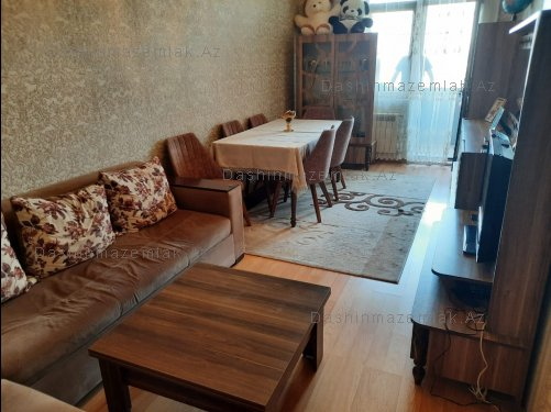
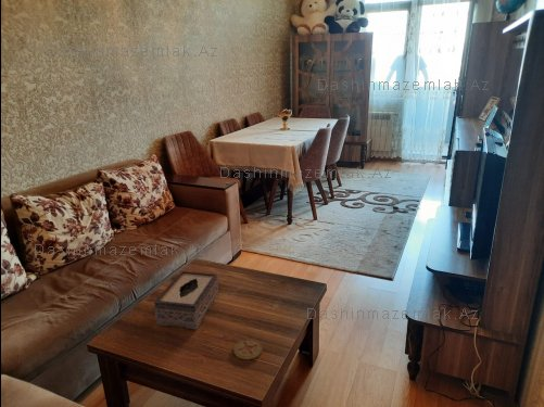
+ coaster [232,338,264,360]
+ tissue box [153,270,219,331]
